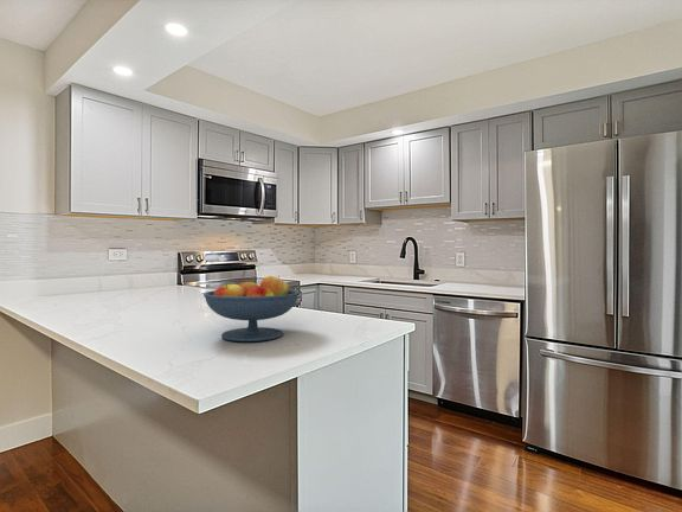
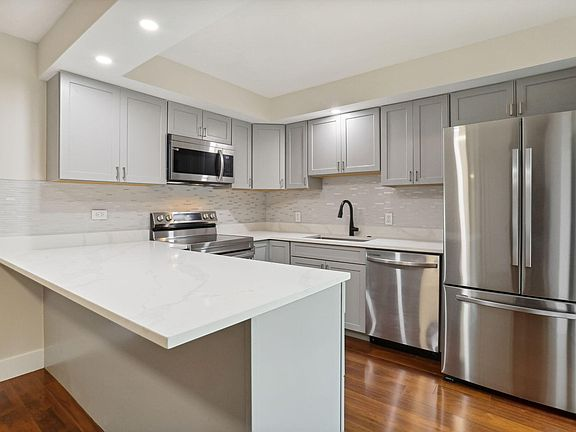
- fruit bowl [202,275,301,343]
